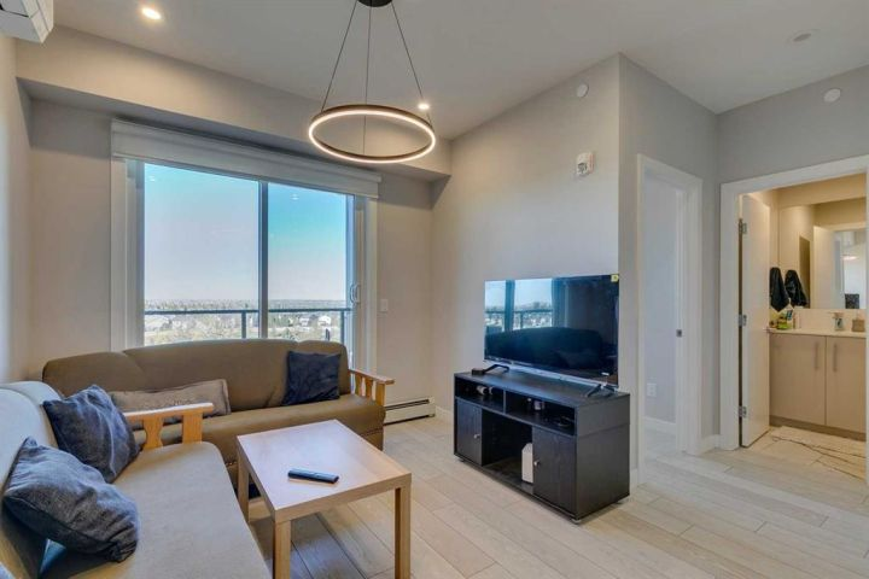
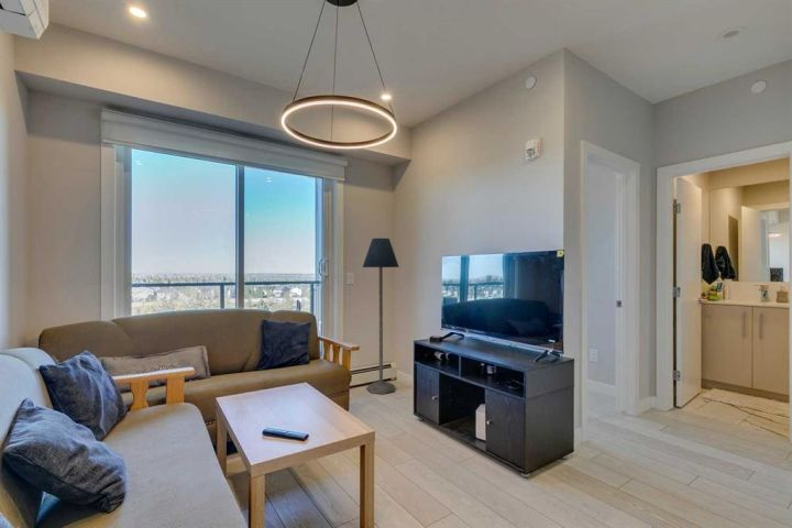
+ floor lamp [362,237,400,395]
